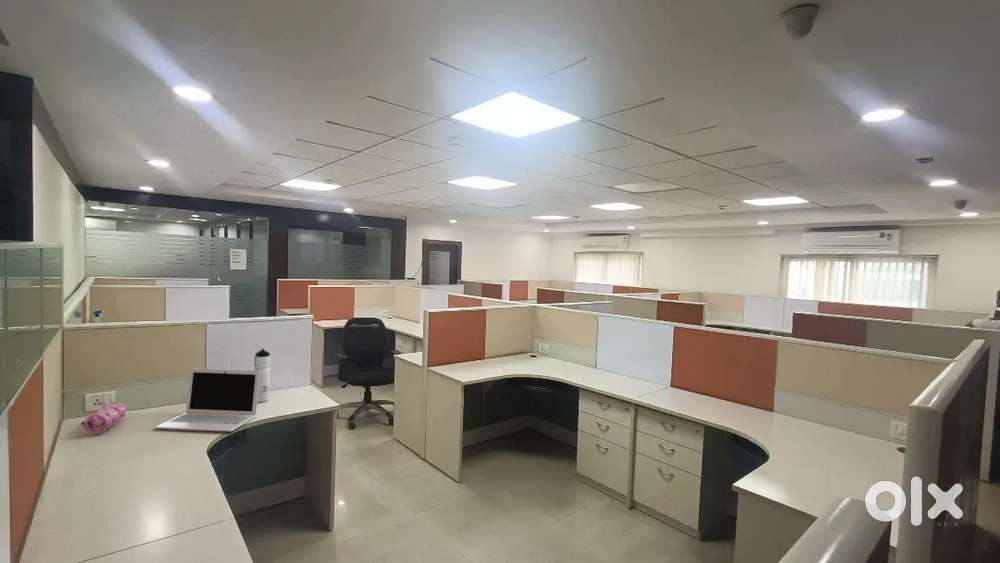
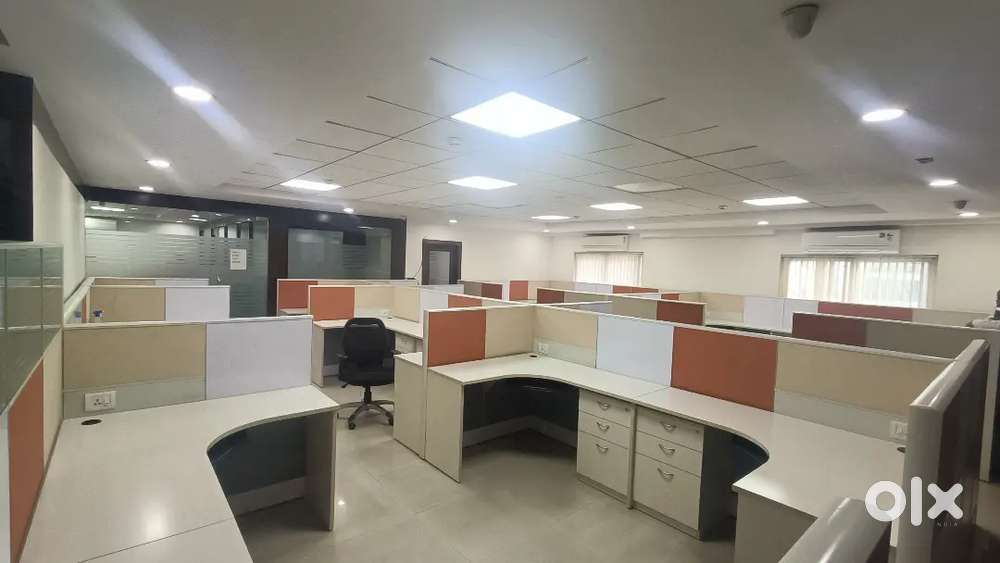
- laptop [153,367,260,432]
- pencil case [82,401,127,435]
- water bottle [253,348,272,403]
